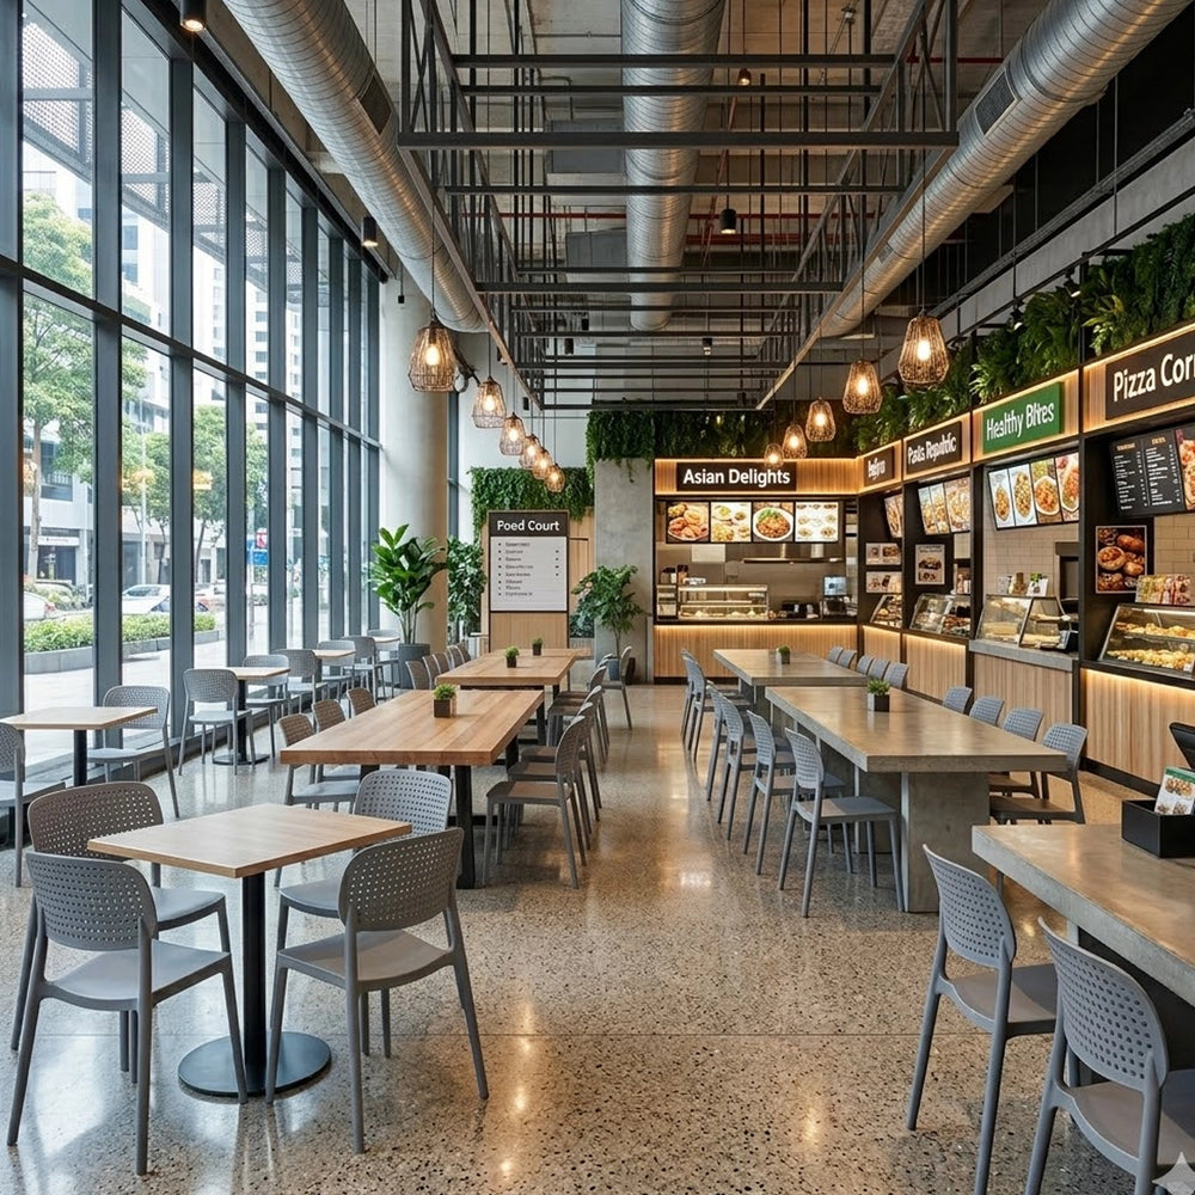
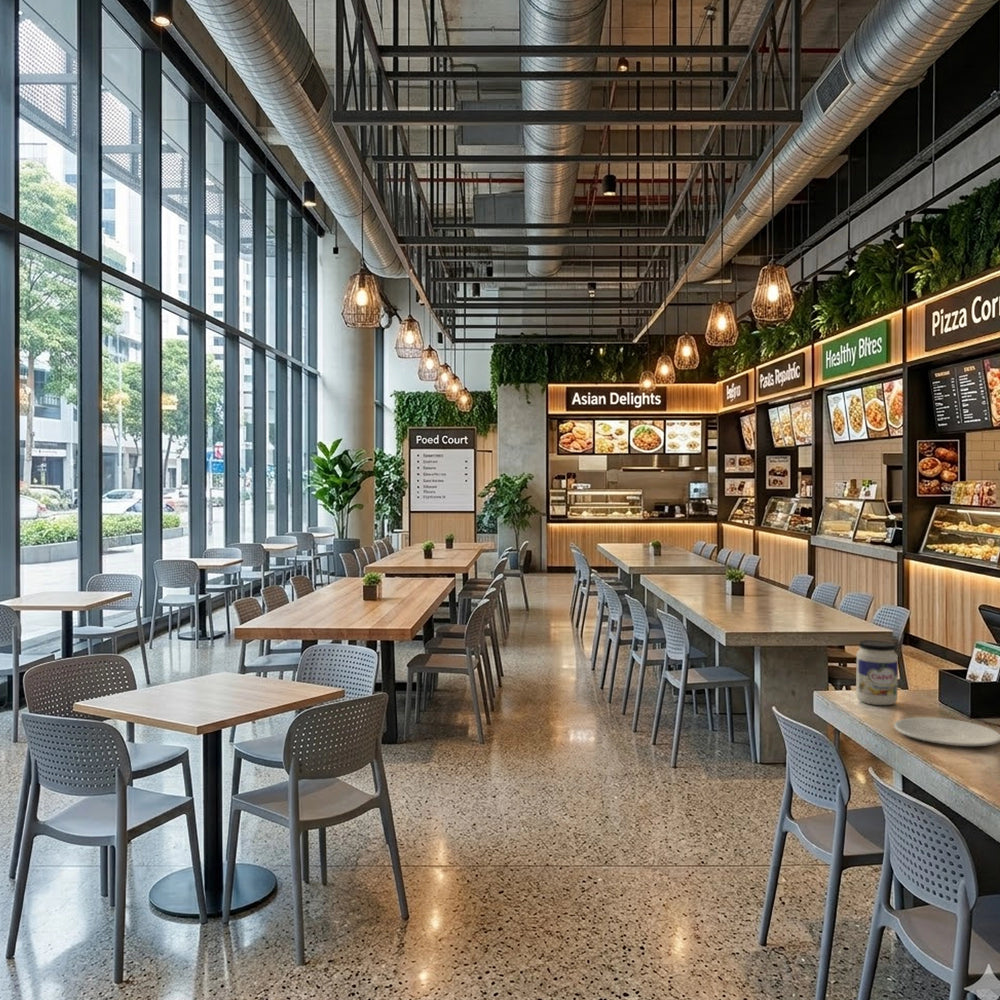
+ plate [893,716,1000,747]
+ jar [855,639,899,706]
